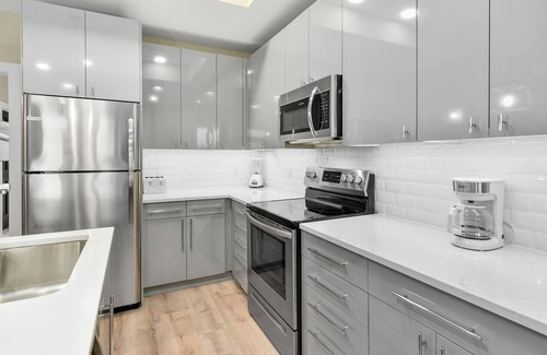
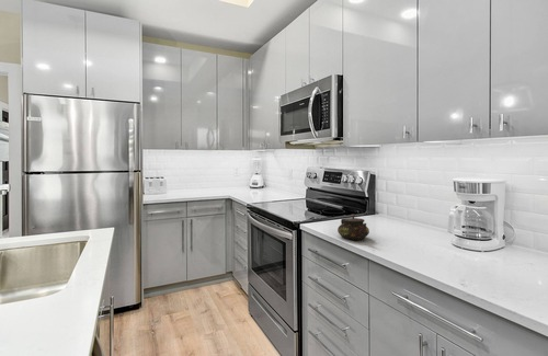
+ teapot [336,214,370,241]
